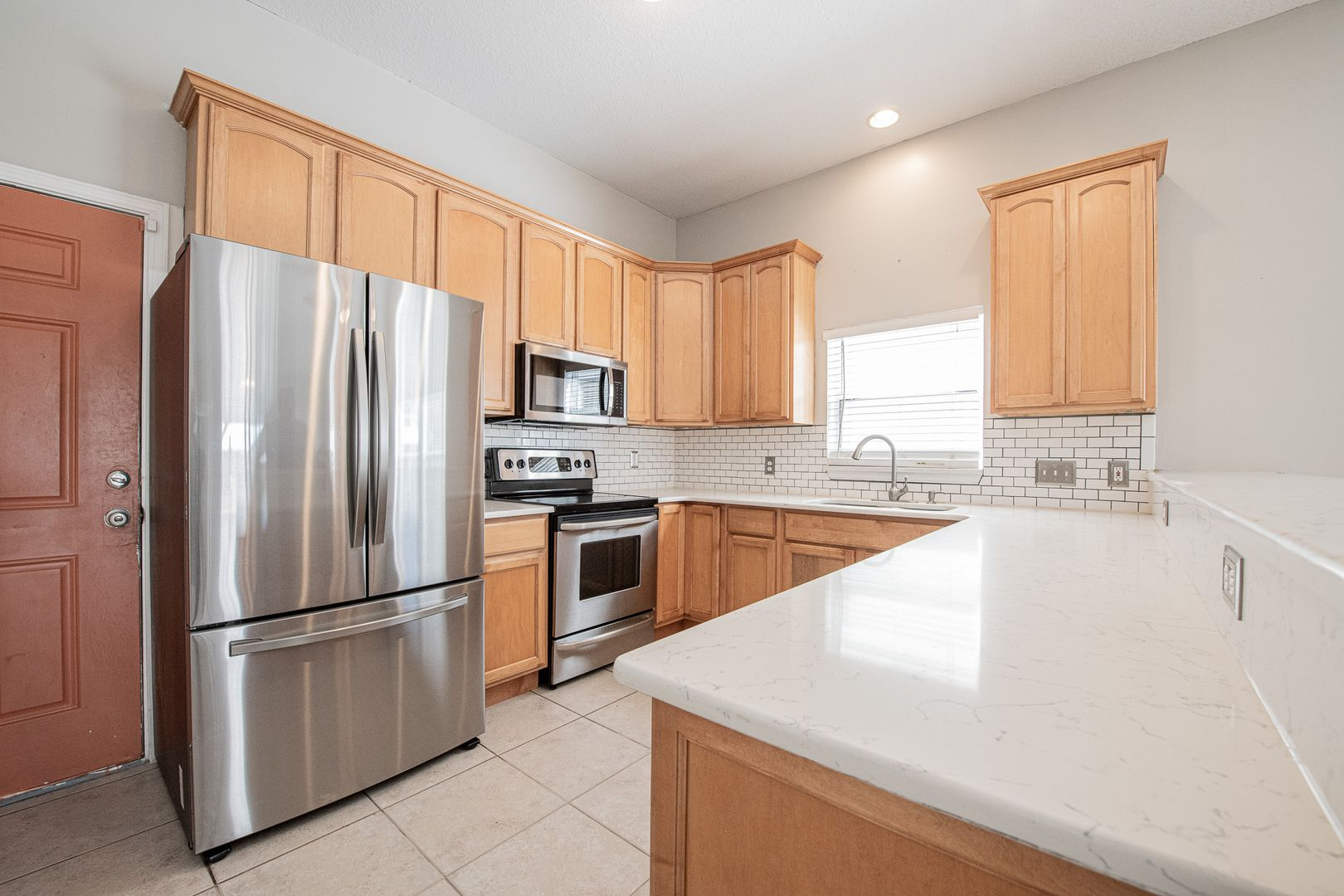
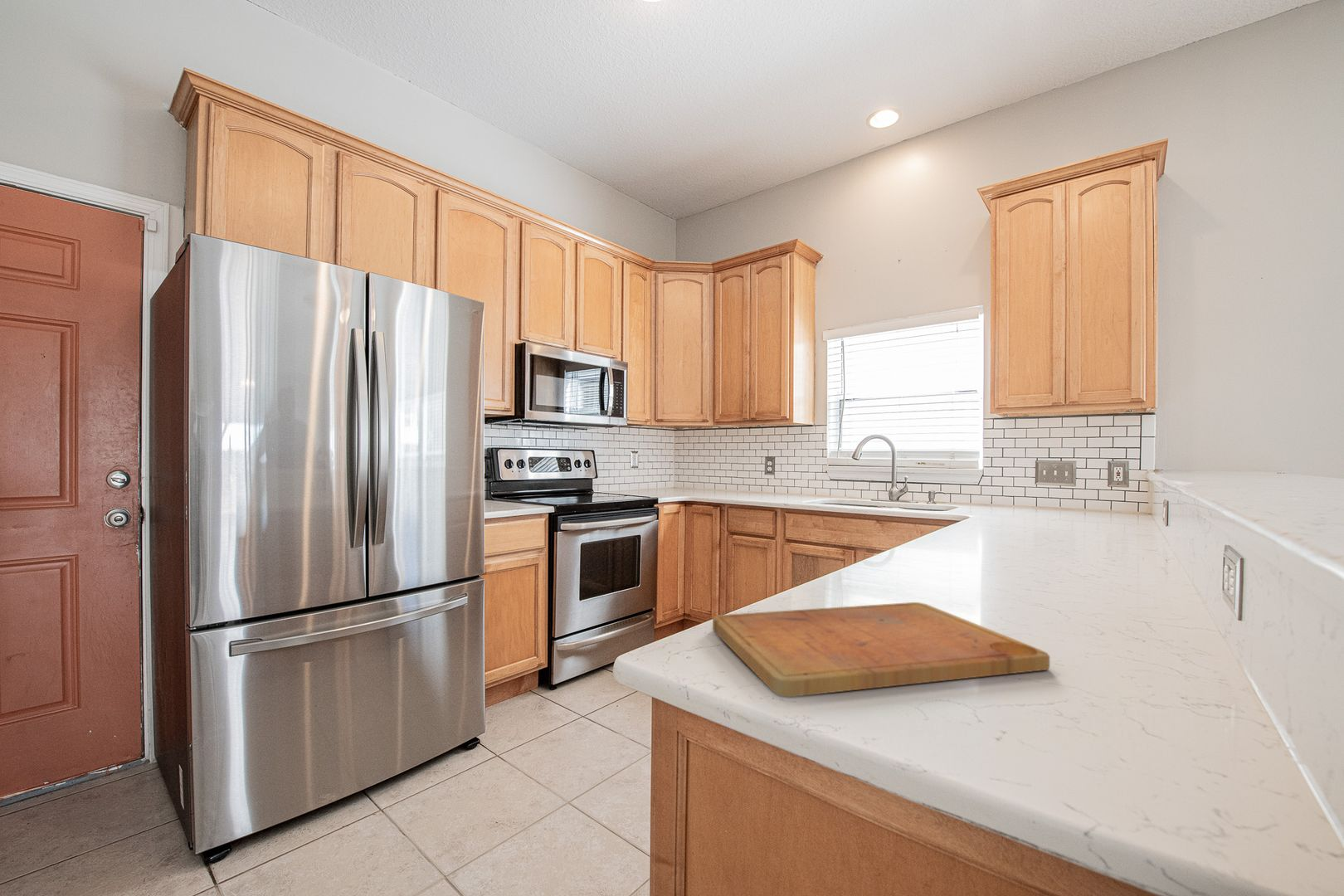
+ cutting board [712,601,1050,698]
